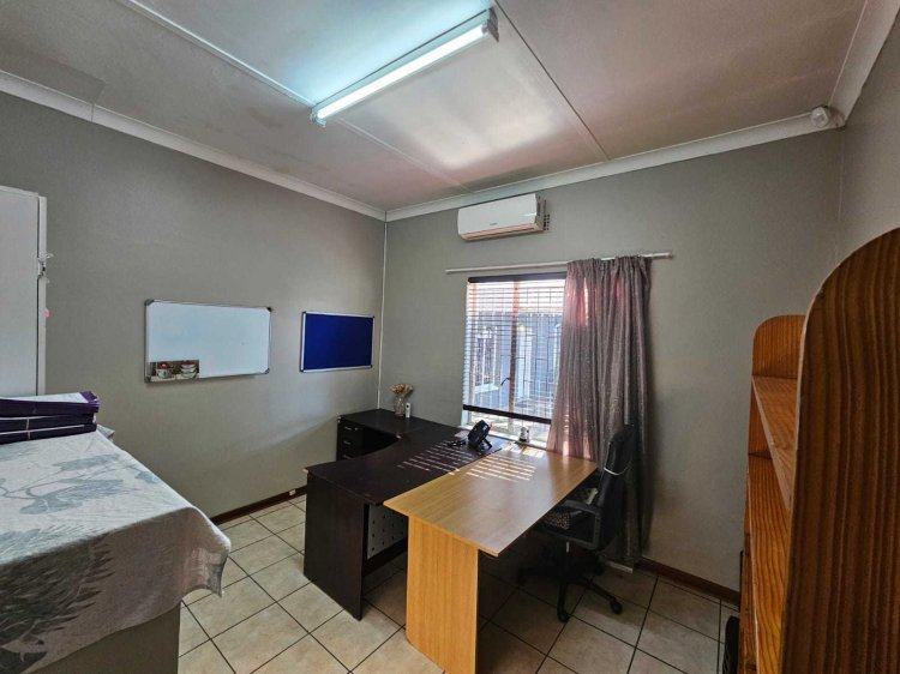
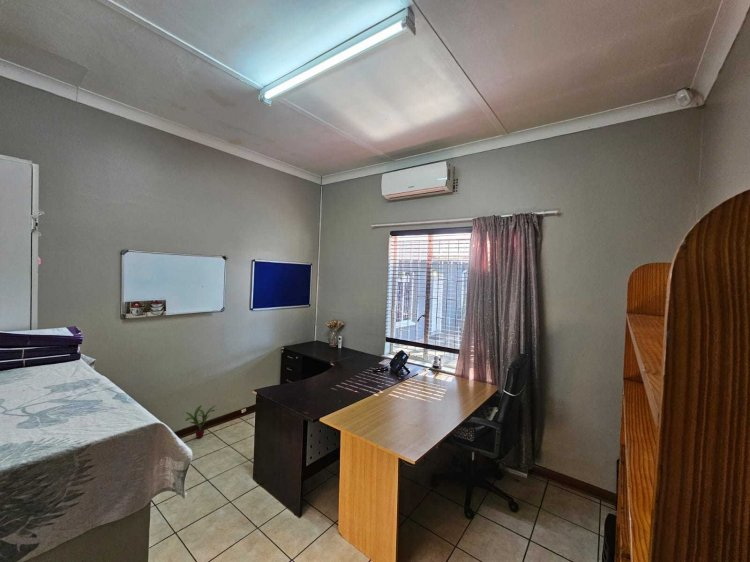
+ potted plant [184,404,216,439]
